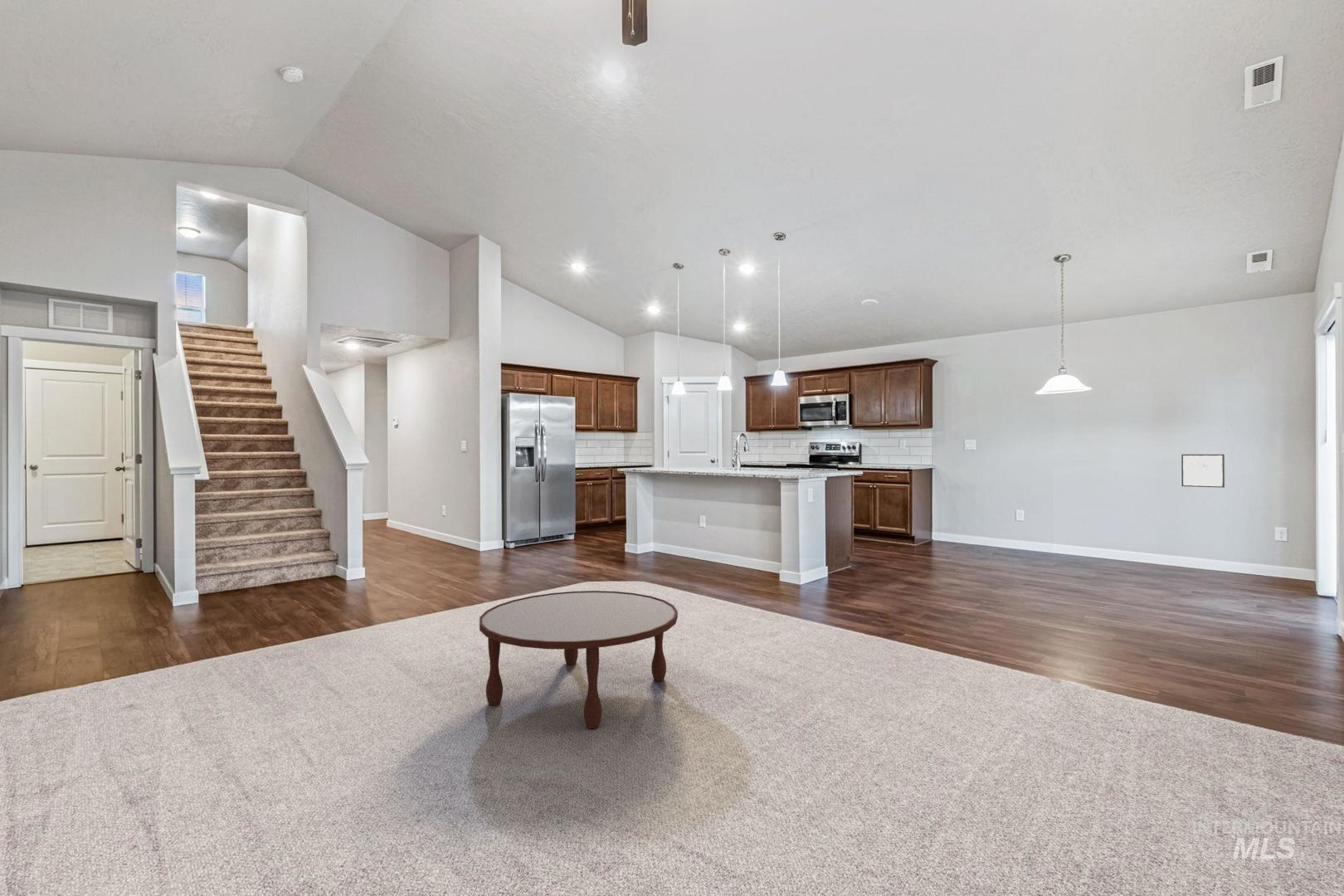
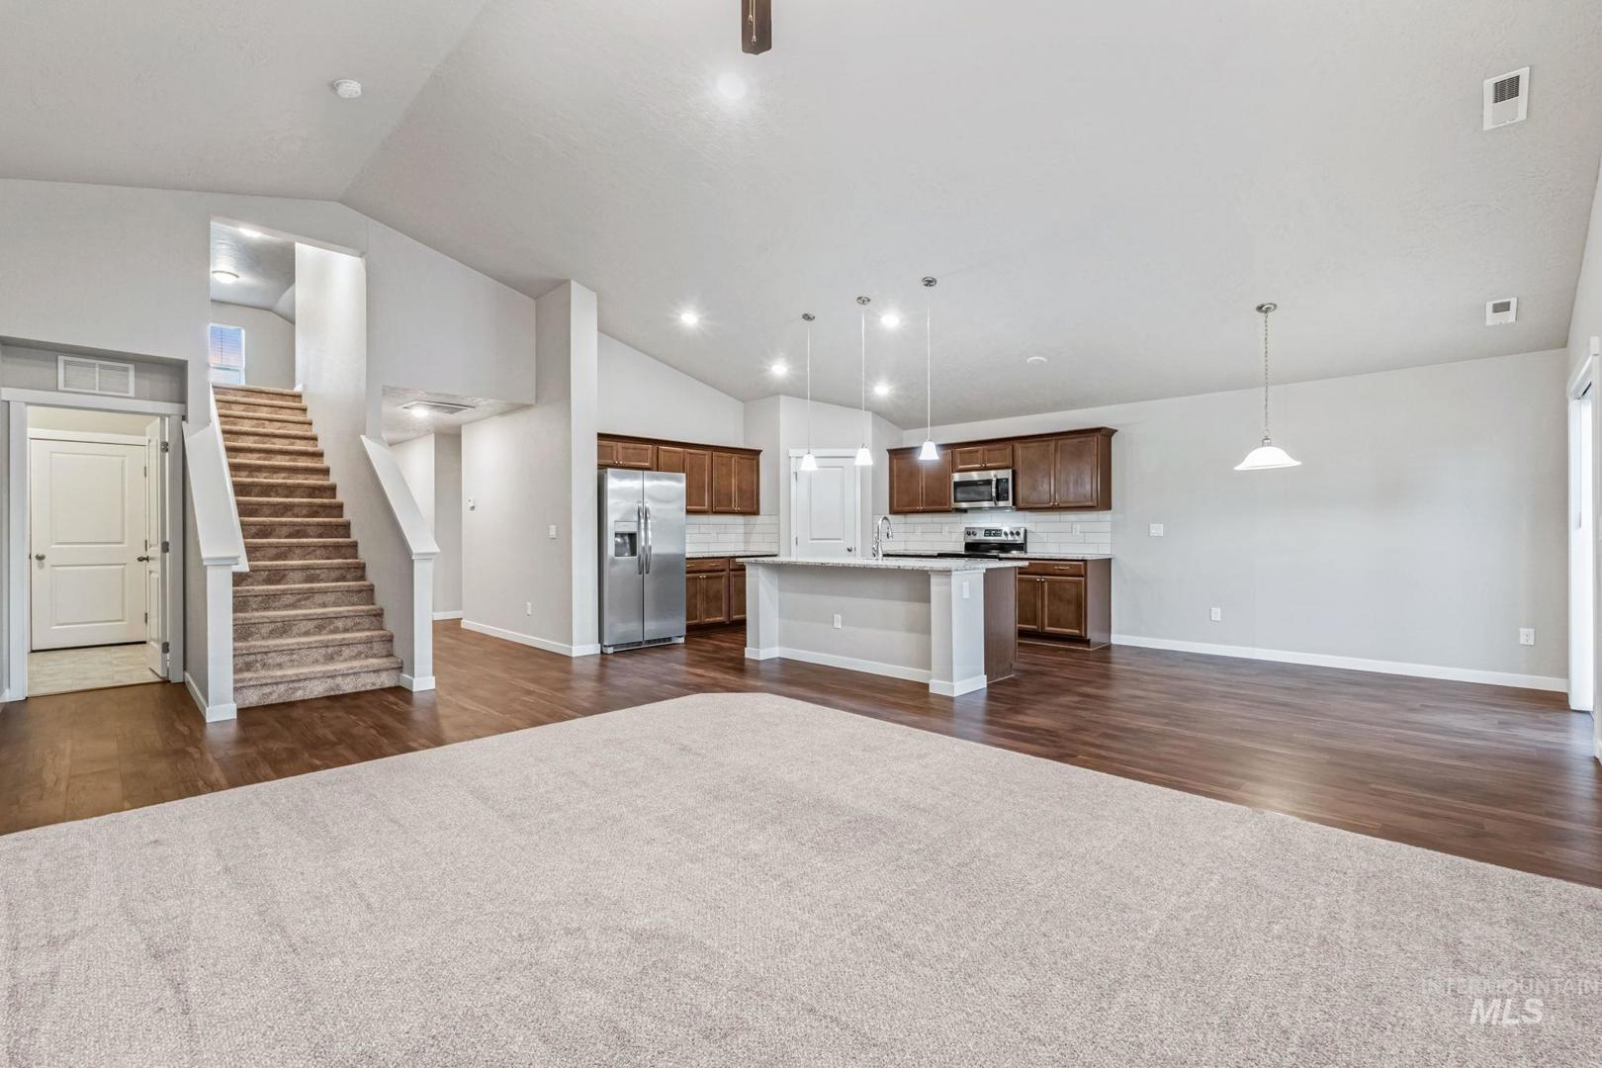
- coffee table [479,590,679,729]
- wall art [1181,454,1225,489]
